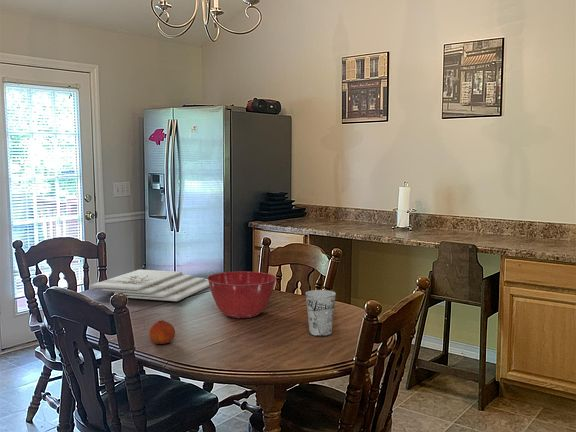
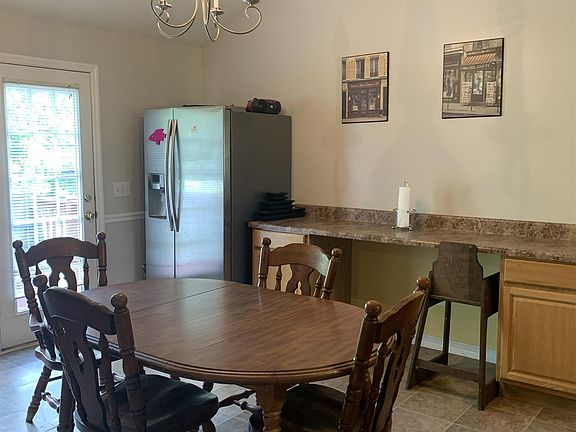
- mixing bowl [206,270,278,319]
- cup [305,289,337,337]
- fruit [148,319,176,345]
- placemat [89,269,210,302]
